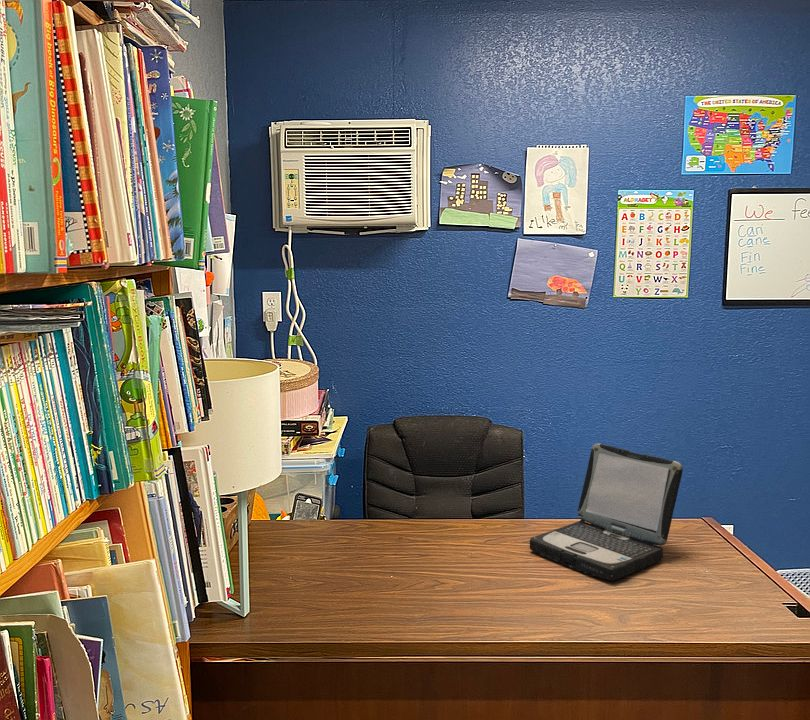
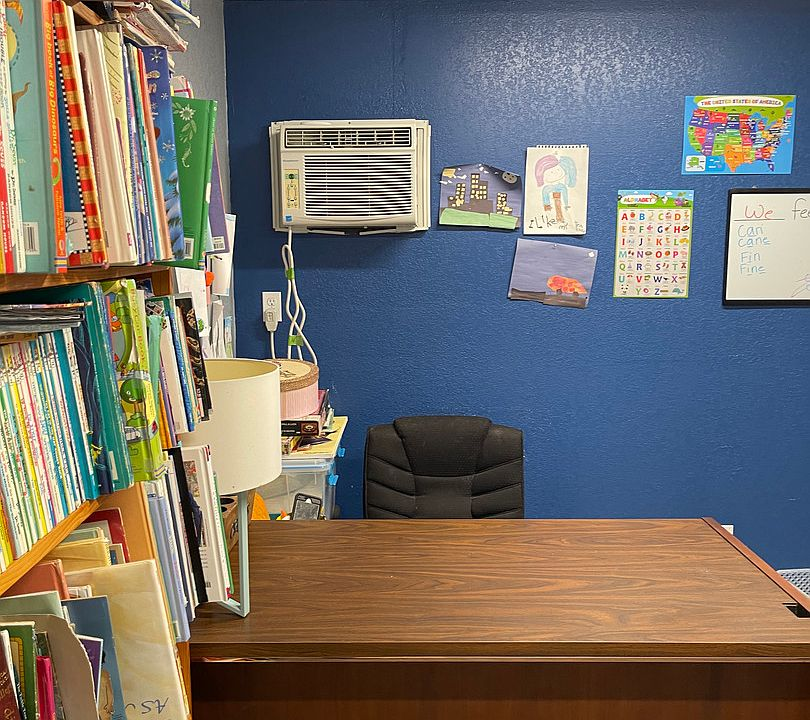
- laptop [529,443,684,581]
